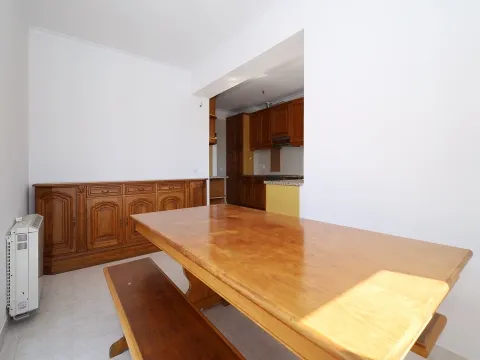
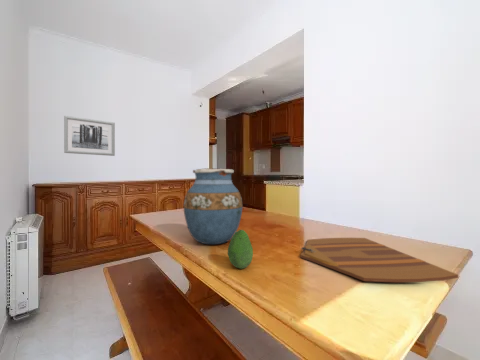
+ vase [183,167,243,245]
+ cutting board [299,237,459,283]
+ fruit [227,229,254,270]
+ wall art [63,115,116,157]
